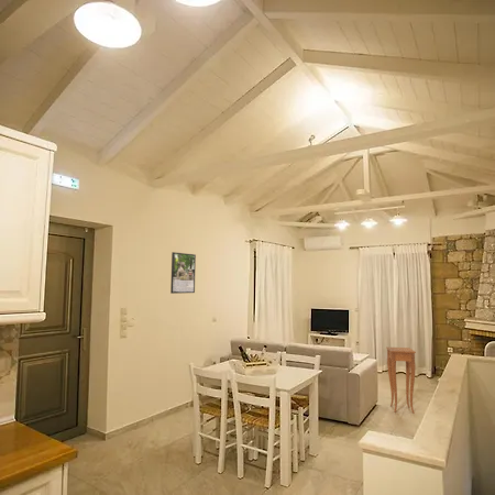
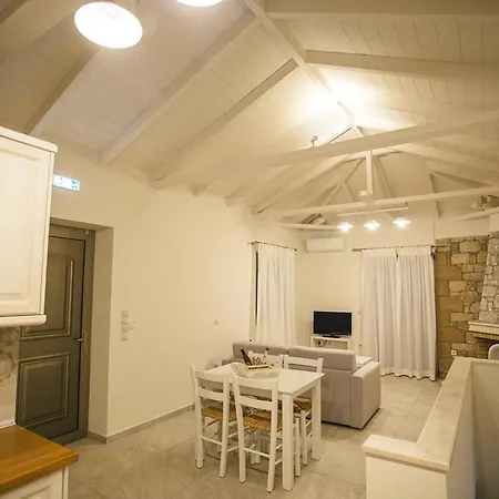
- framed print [169,251,197,295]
- side table [385,346,417,415]
